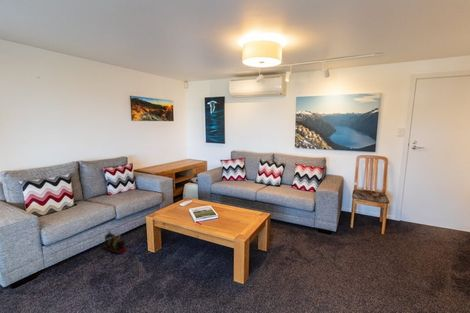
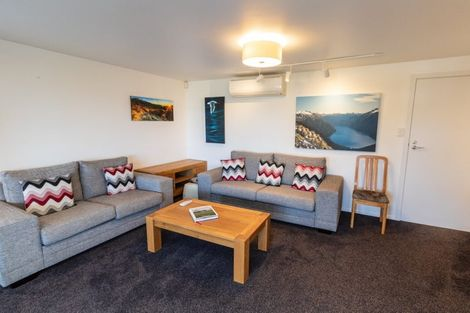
- toy train [104,229,127,255]
